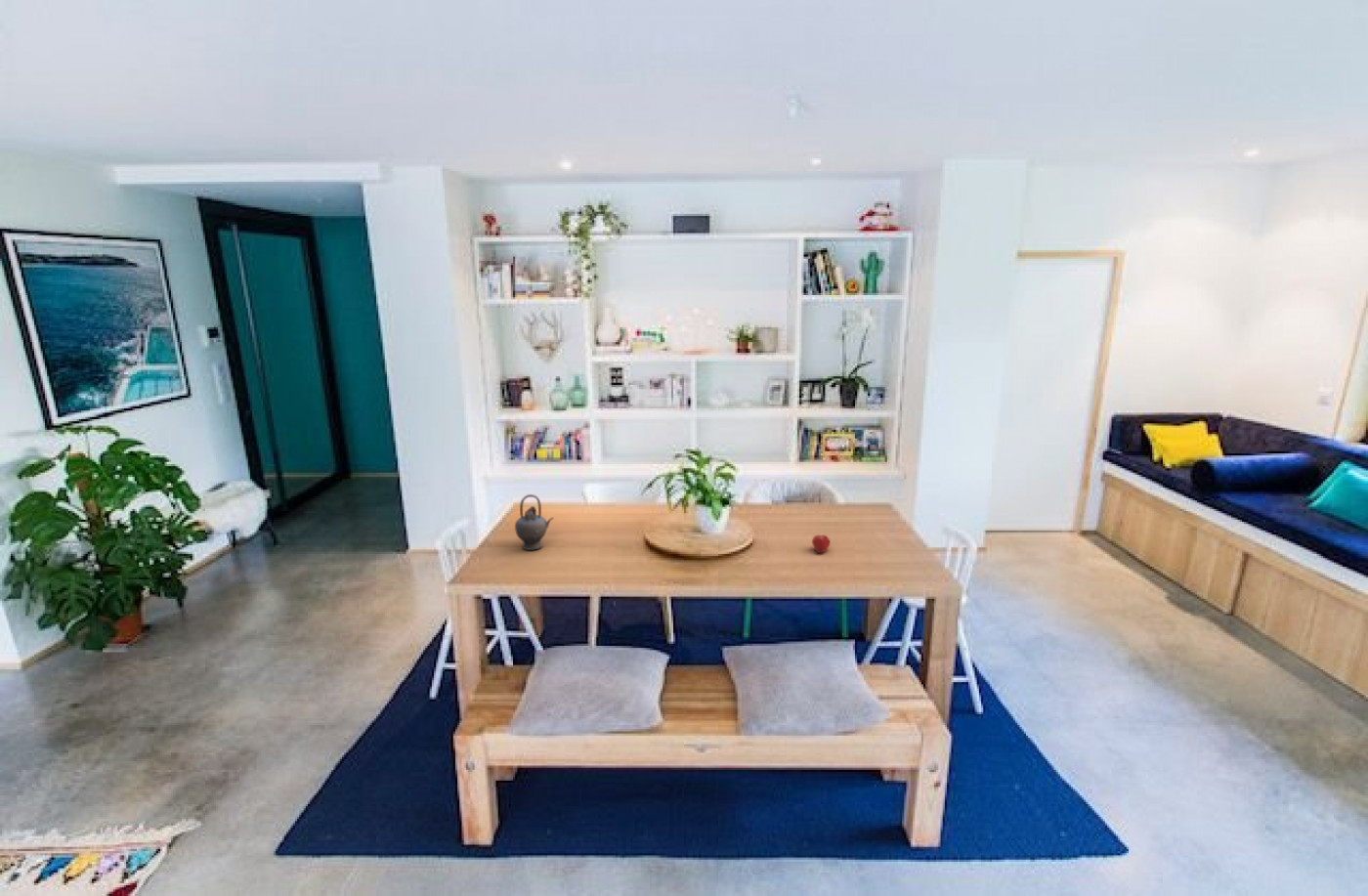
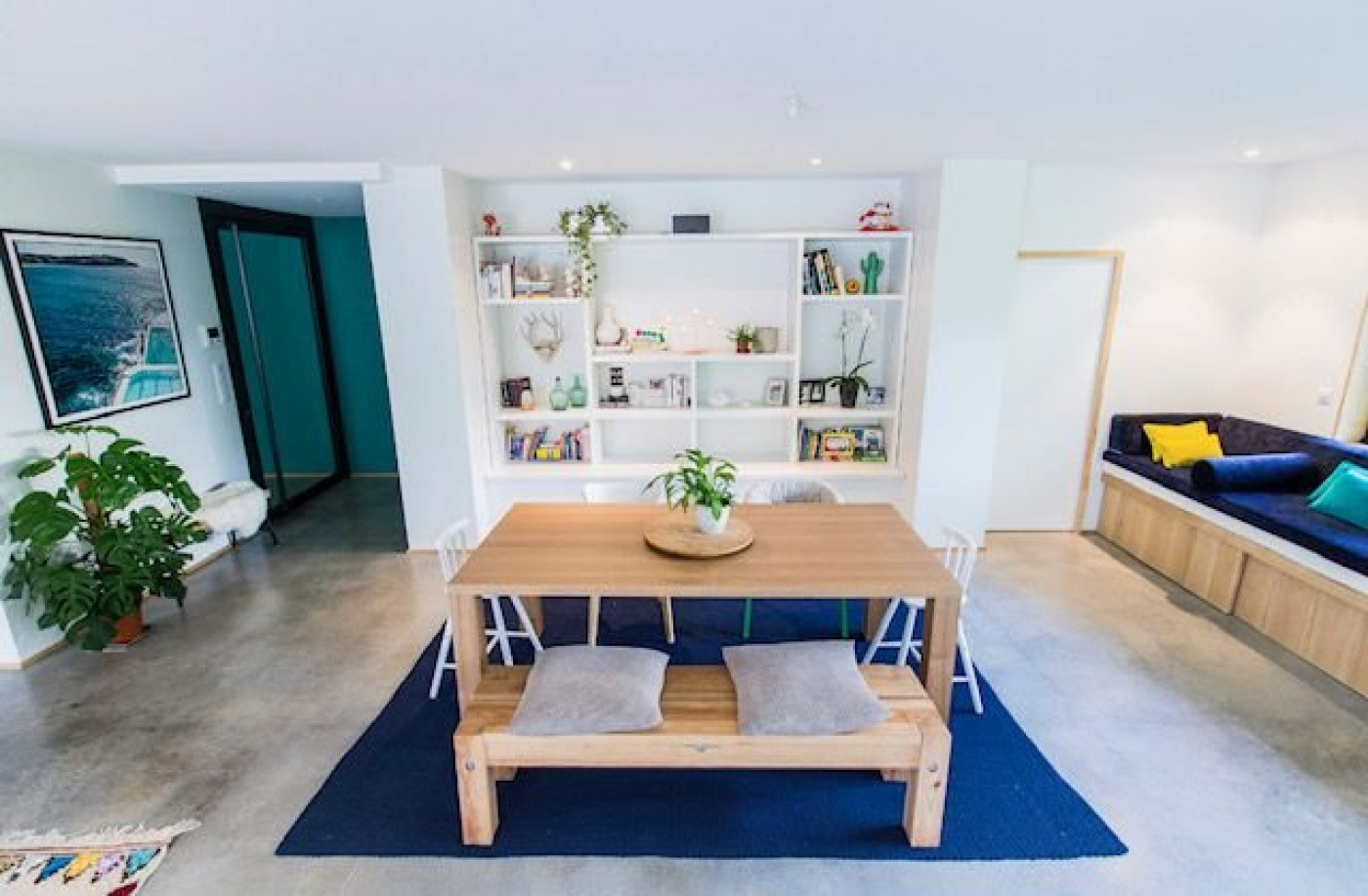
- teapot [514,493,555,551]
- fruit [811,534,831,554]
